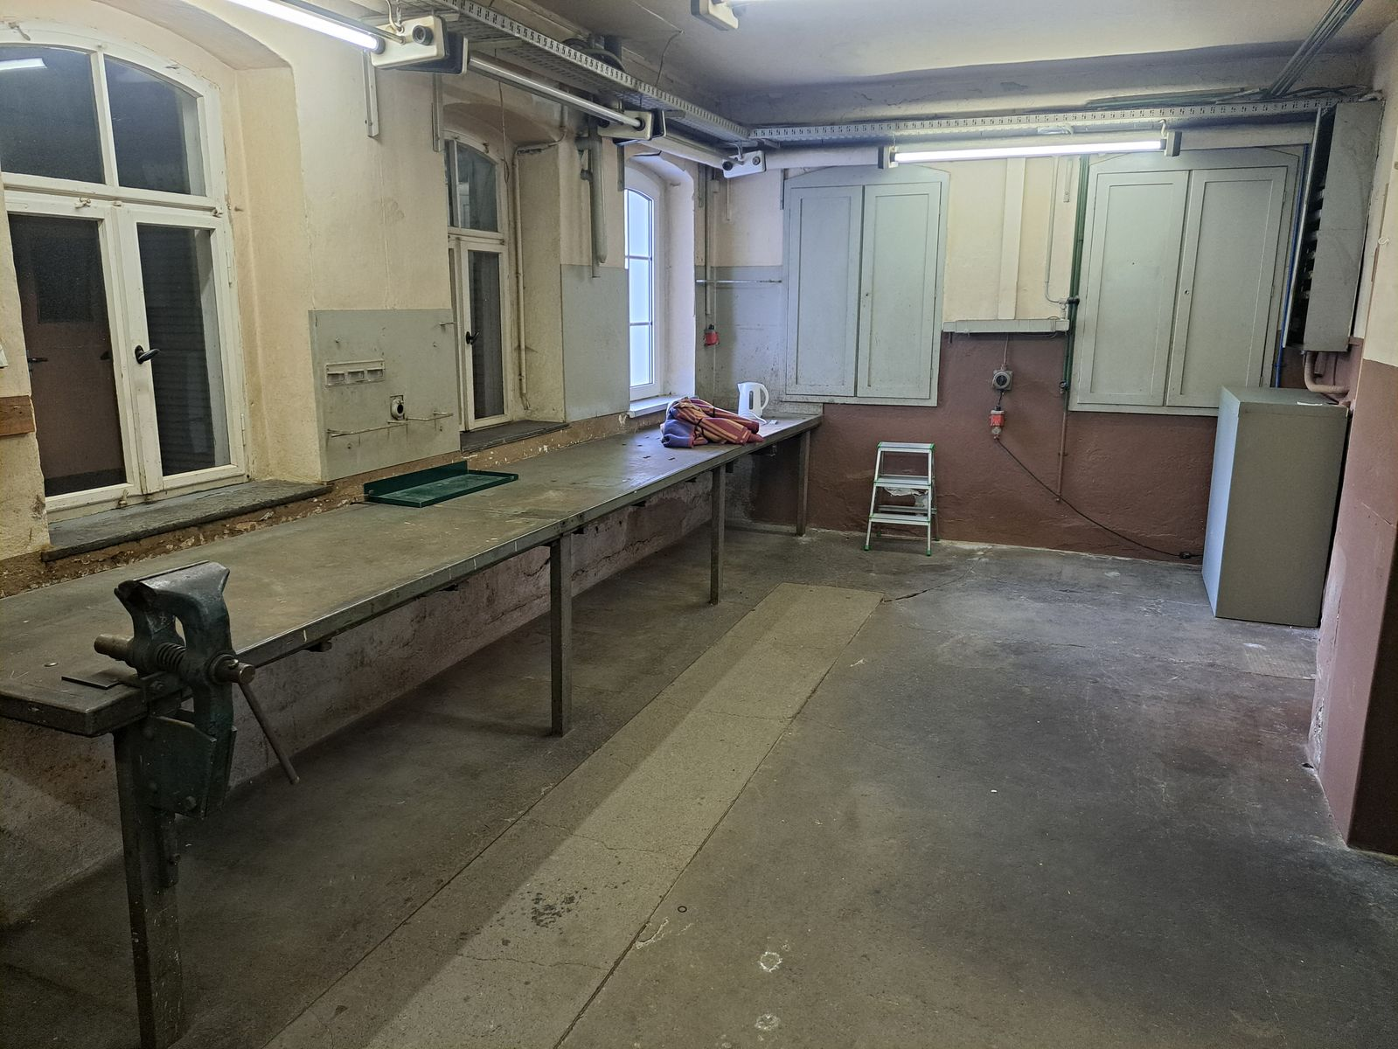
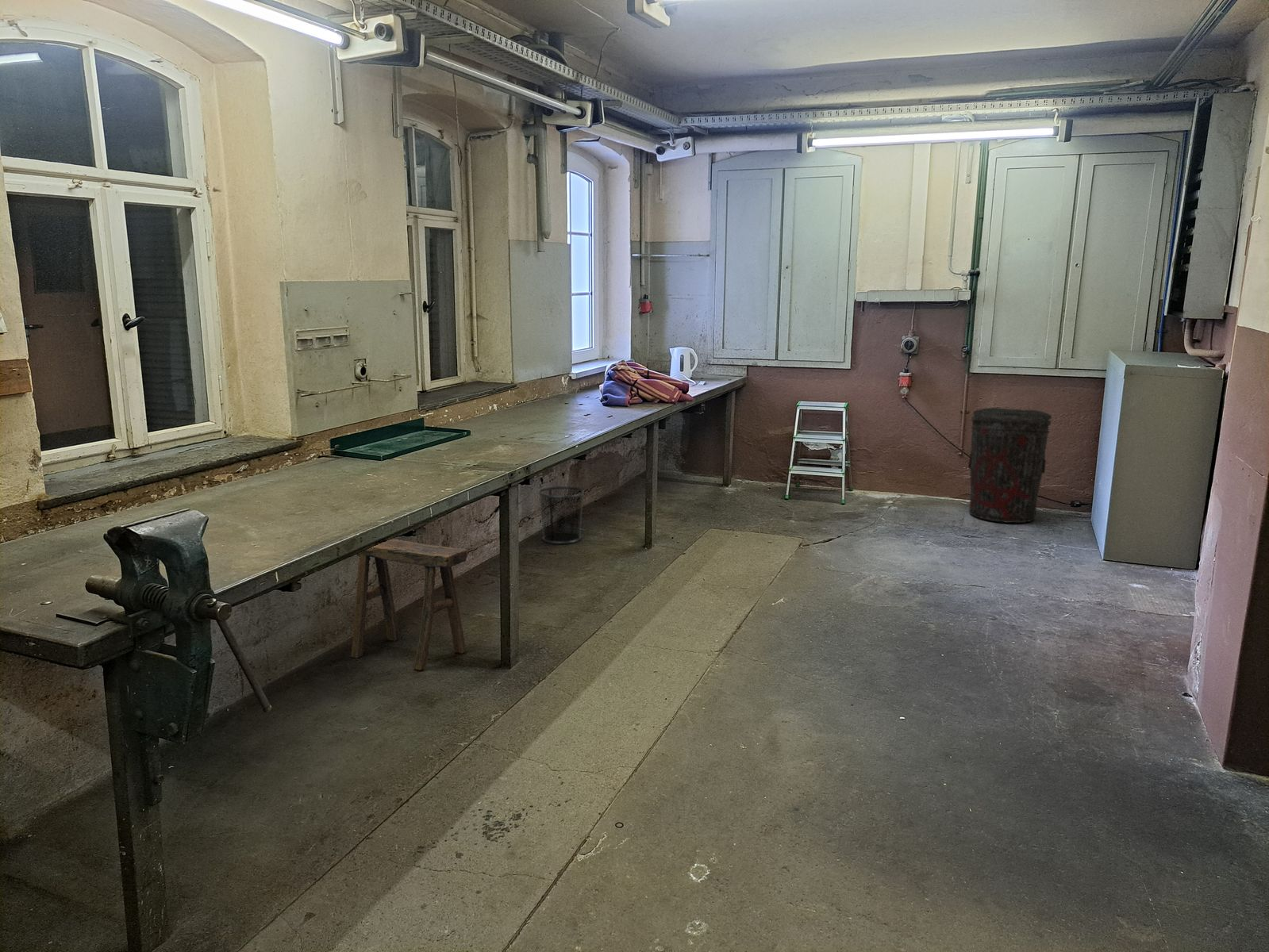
+ trash can [967,407,1052,524]
+ waste bin [537,486,585,544]
+ stool [351,538,468,671]
